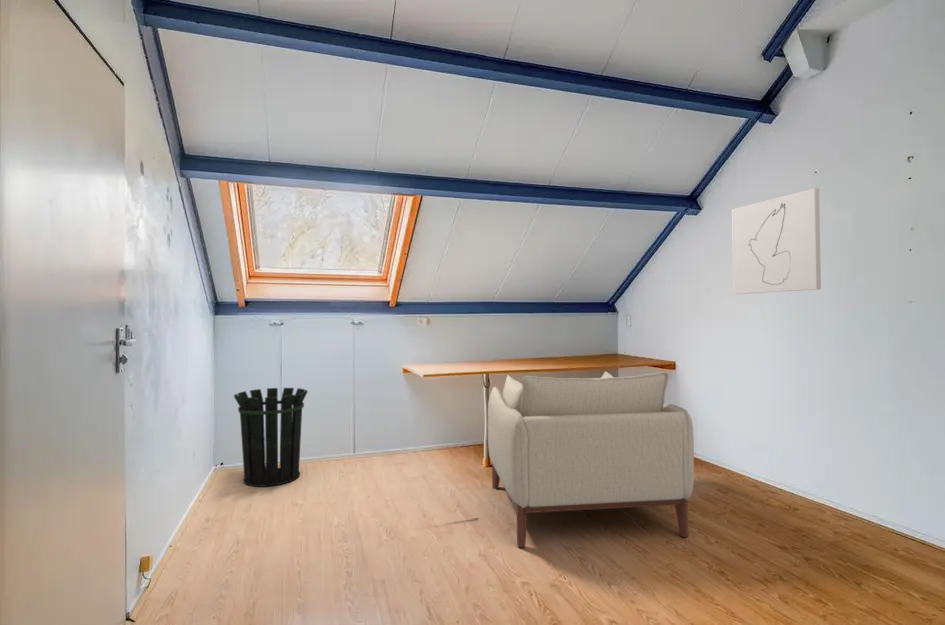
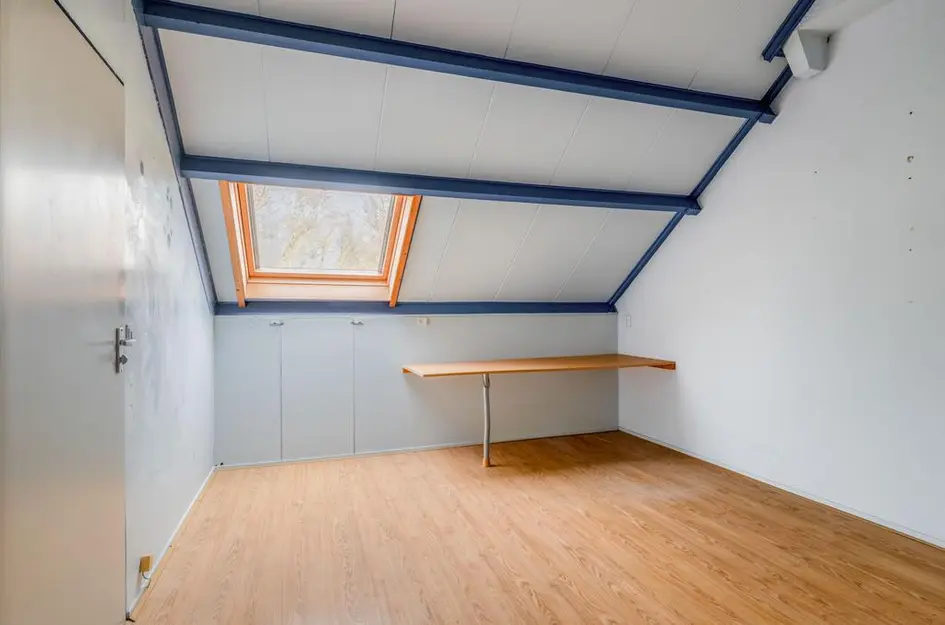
- wall art [731,187,822,295]
- chair [487,370,695,548]
- waste bin [233,387,309,488]
